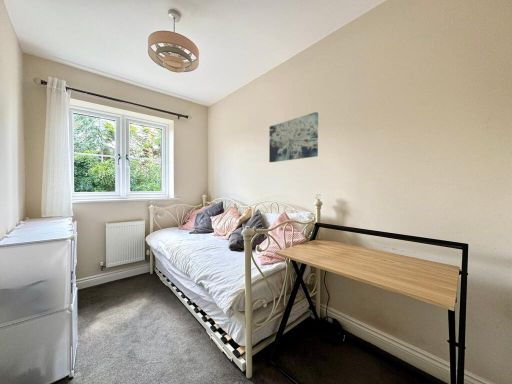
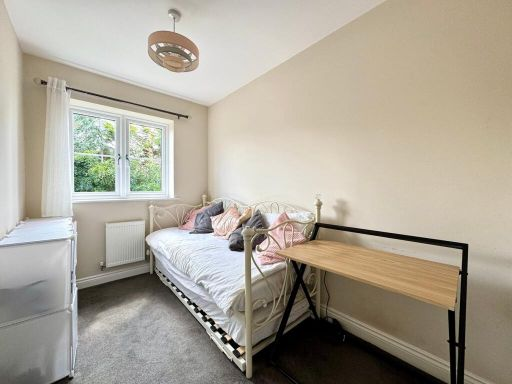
- wall art [268,111,319,163]
